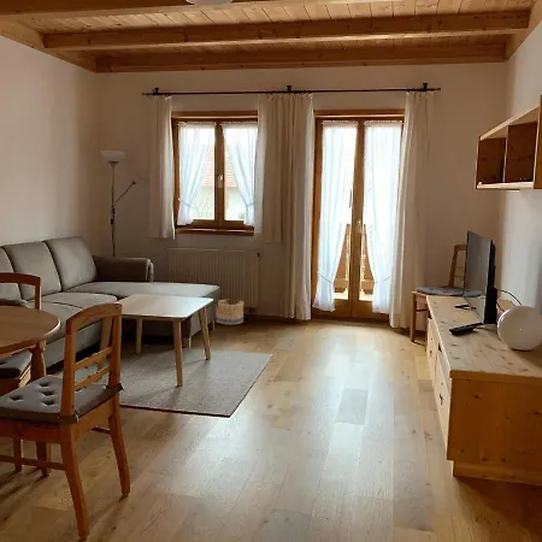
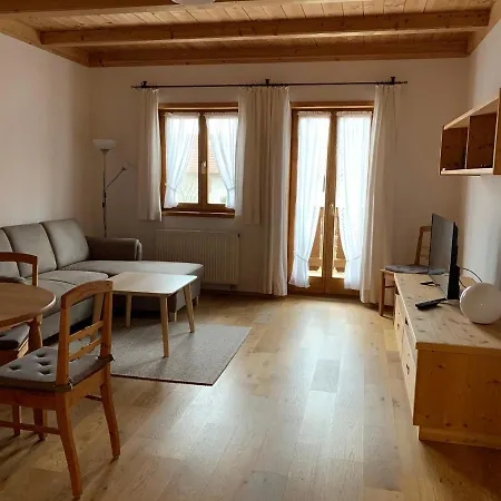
- basket [216,299,245,325]
